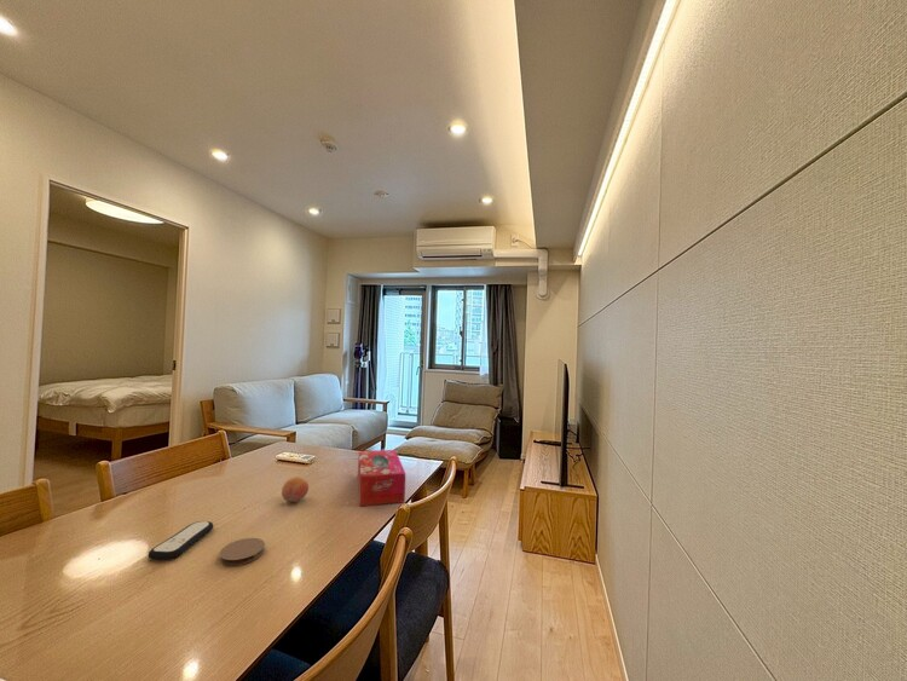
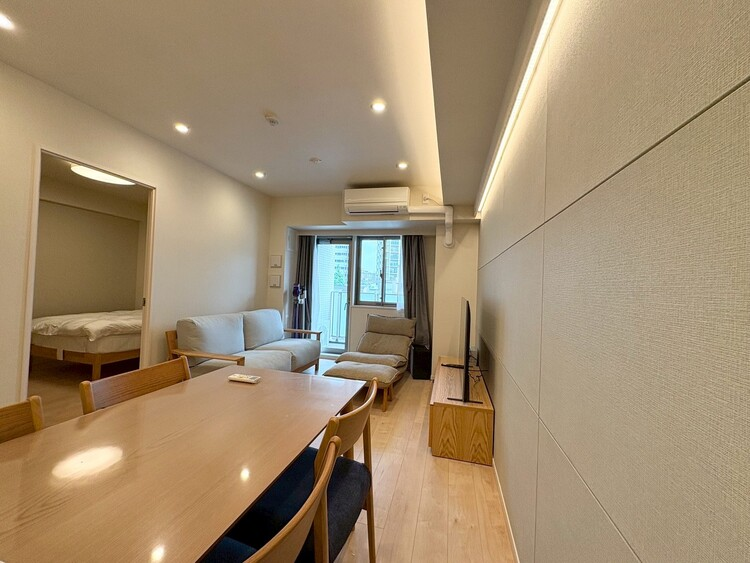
- tissue box [357,449,406,507]
- fruit [281,475,310,503]
- coaster [218,537,266,567]
- remote control [148,520,214,561]
